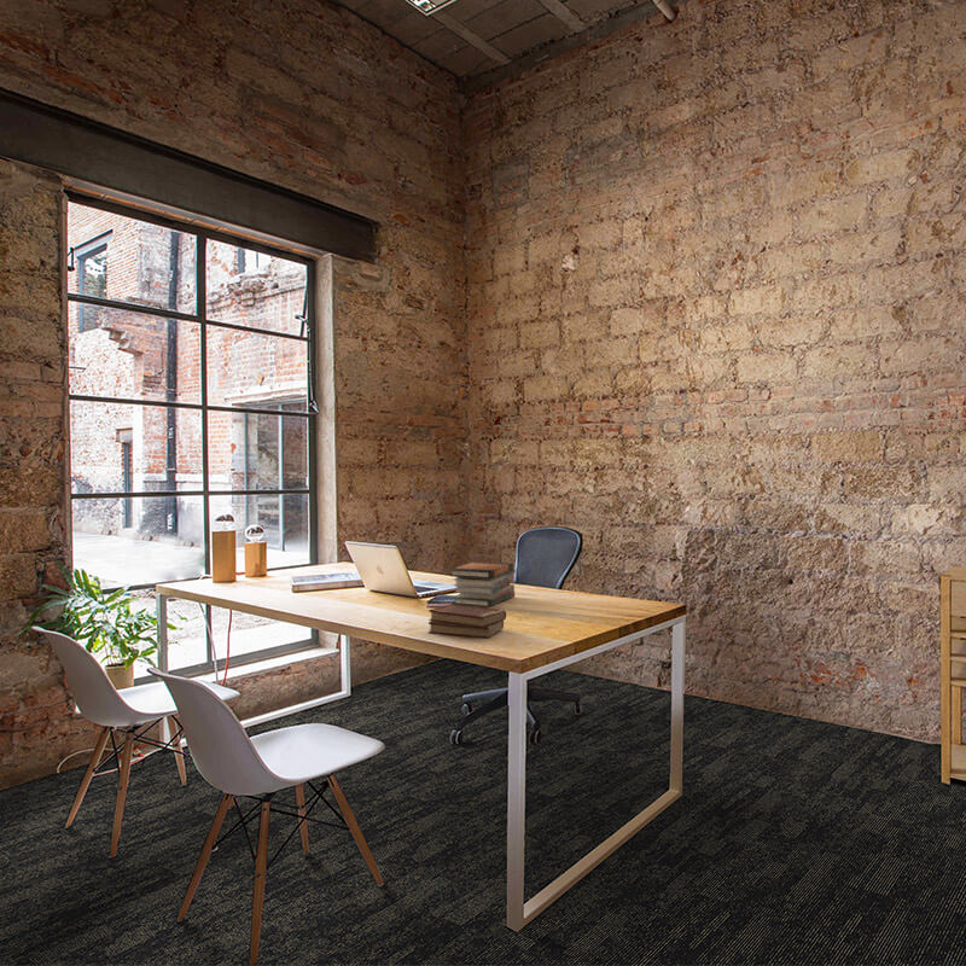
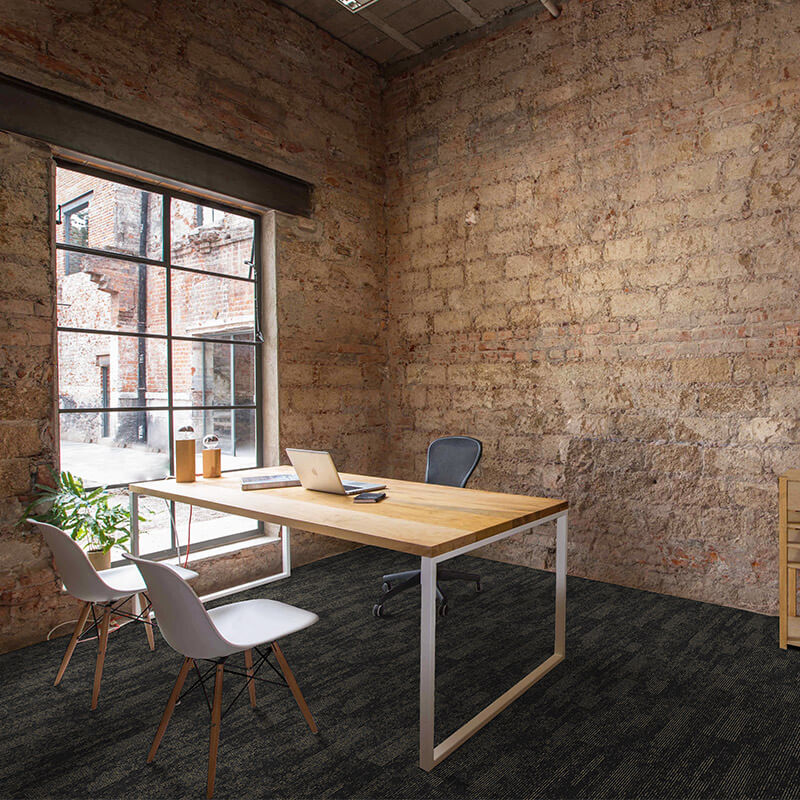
- book stack [449,560,517,609]
- book set [427,603,507,639]
